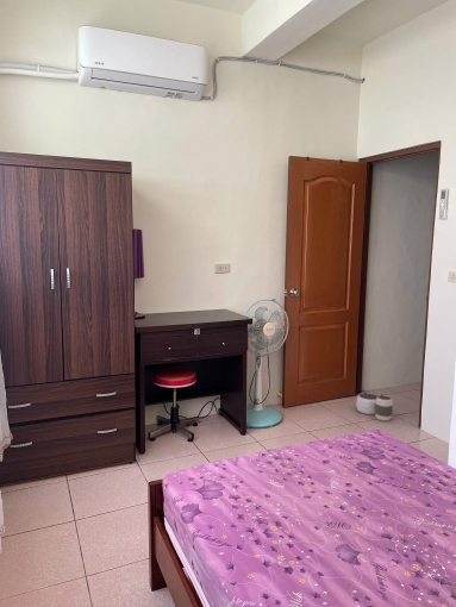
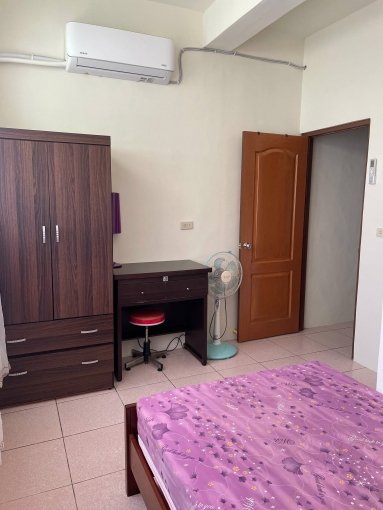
- waste basket [355,392,394,423]
